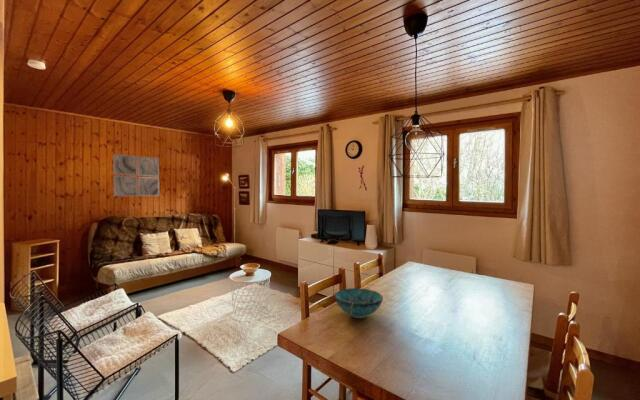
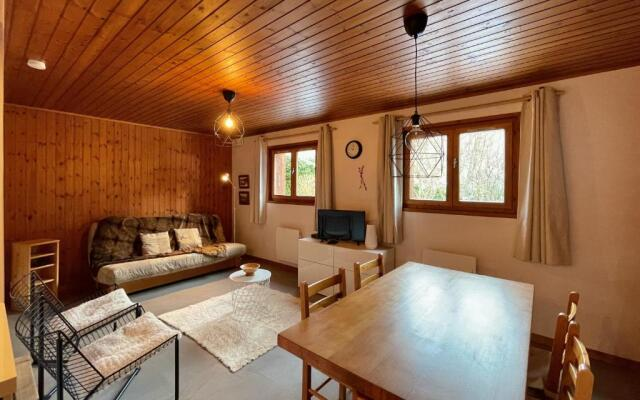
- bowl [334,287,384,319]
- wall art [112,153,160,197]
